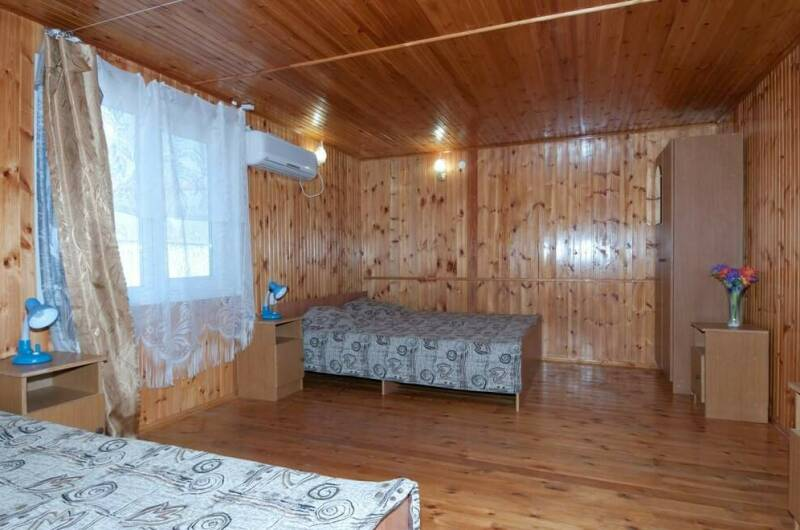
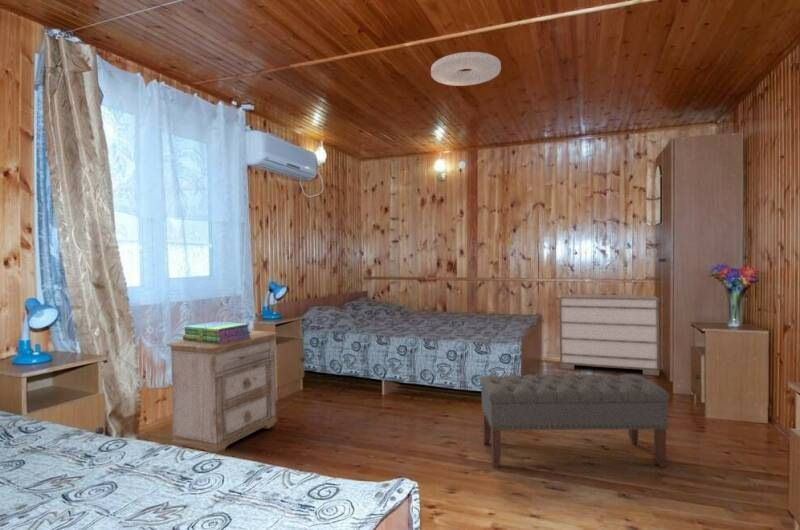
+ bench [479,373,671,469]
+ stack of books [182,320,252,344]
+ ceiling light [430,51,502,87]
+ nightstand [165,329,279,455]
+ dresser [558,293,660,376]
